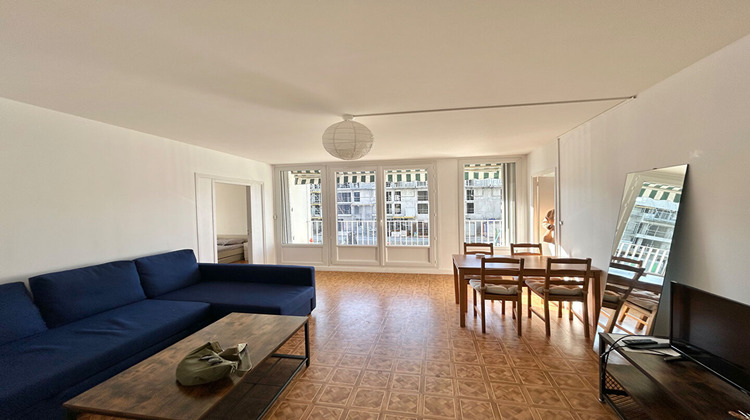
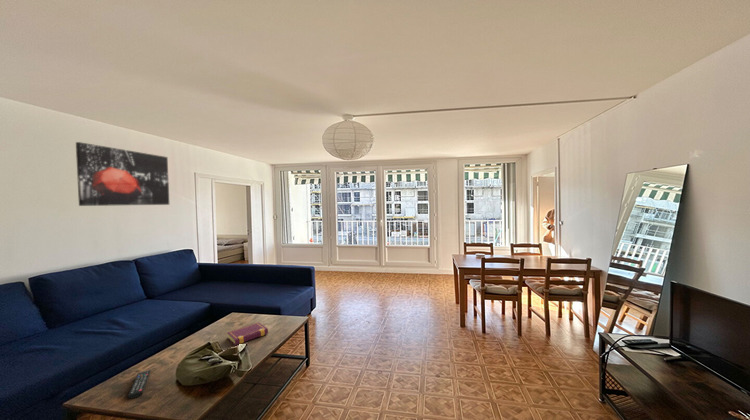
+ remote control [127,369,152,400]
+ wall art [75,141,170,207]
+ book [226,321,269,346]
